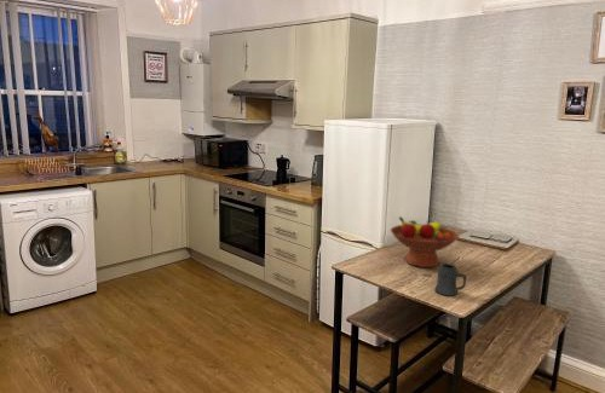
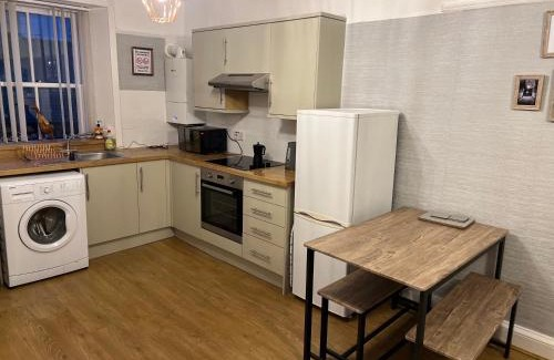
- mug [433,262,468,297]
- fruit bowl [390,215,460,268]
